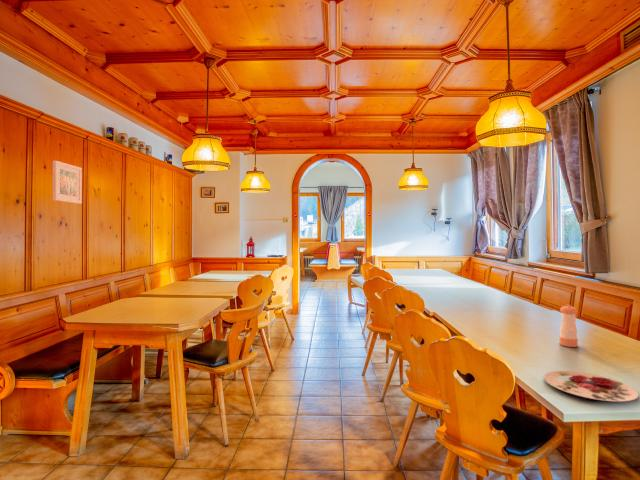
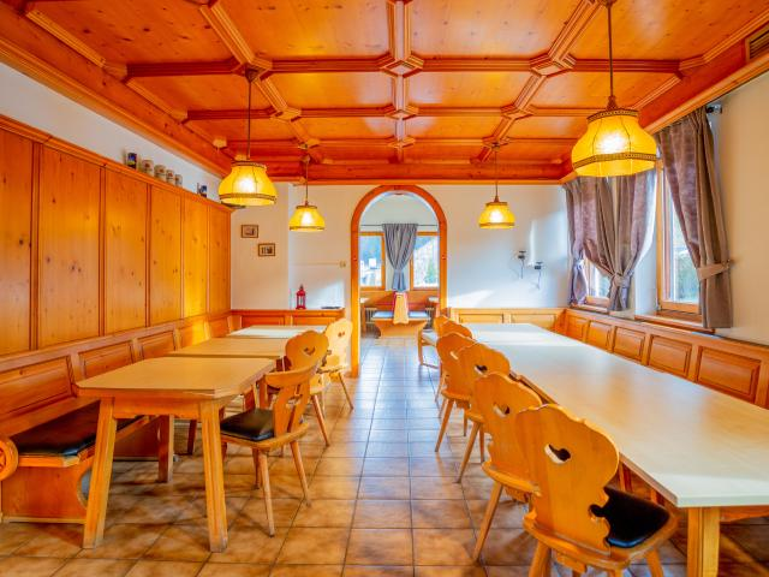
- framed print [52,159,83,205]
- pepper shaker [559,304,579,348]
- plate [543,370,640,403]
